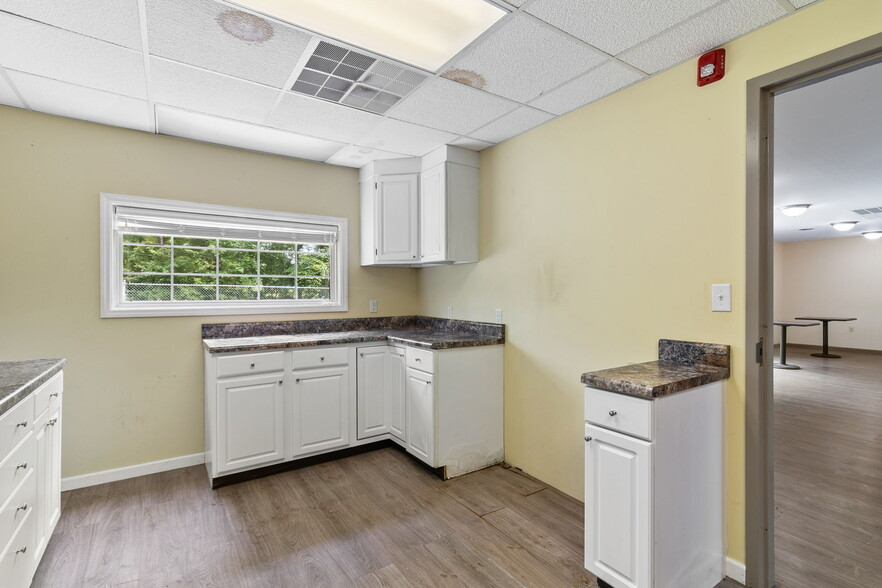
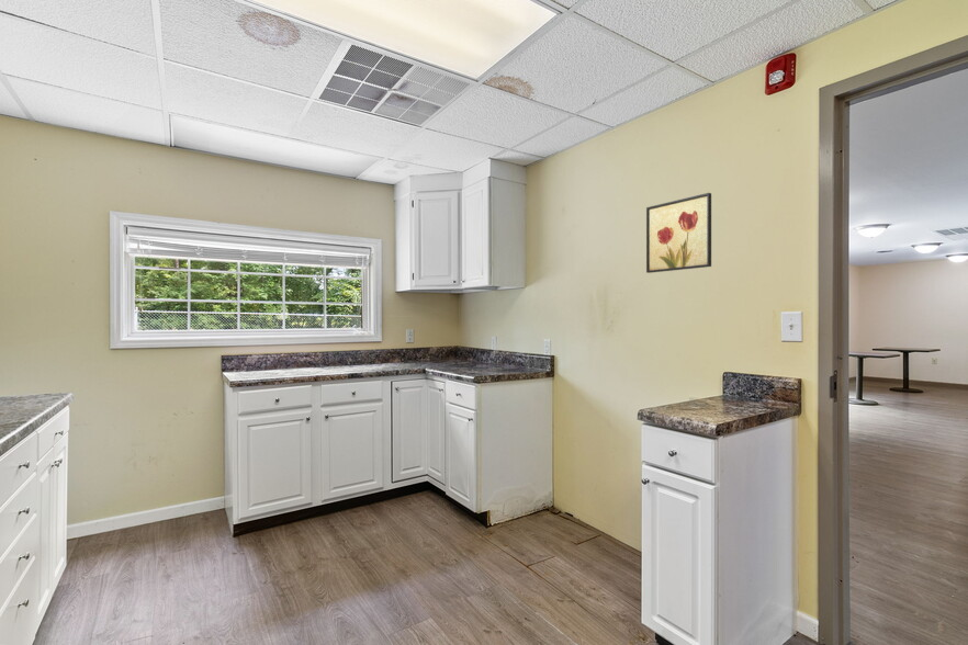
+ wall art [645,192,712,274]
